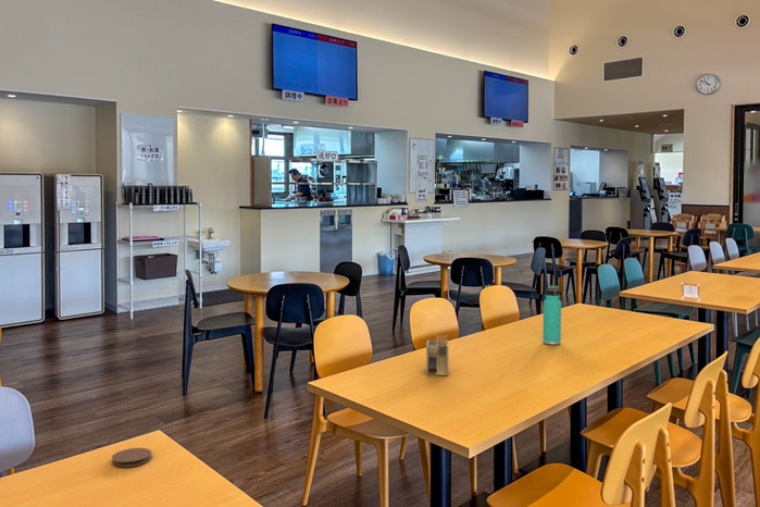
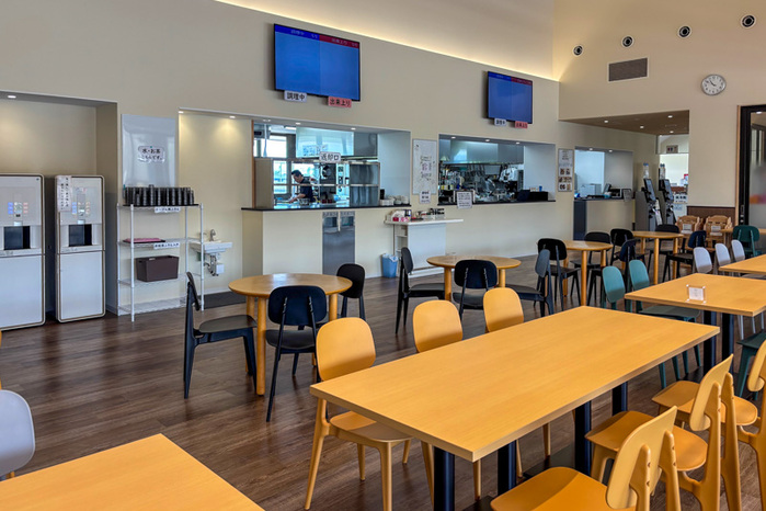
- thermos bottle [541,284,562,346]
- coaster [111,447,152,468]
- napkin holder [425,334,449,376]
